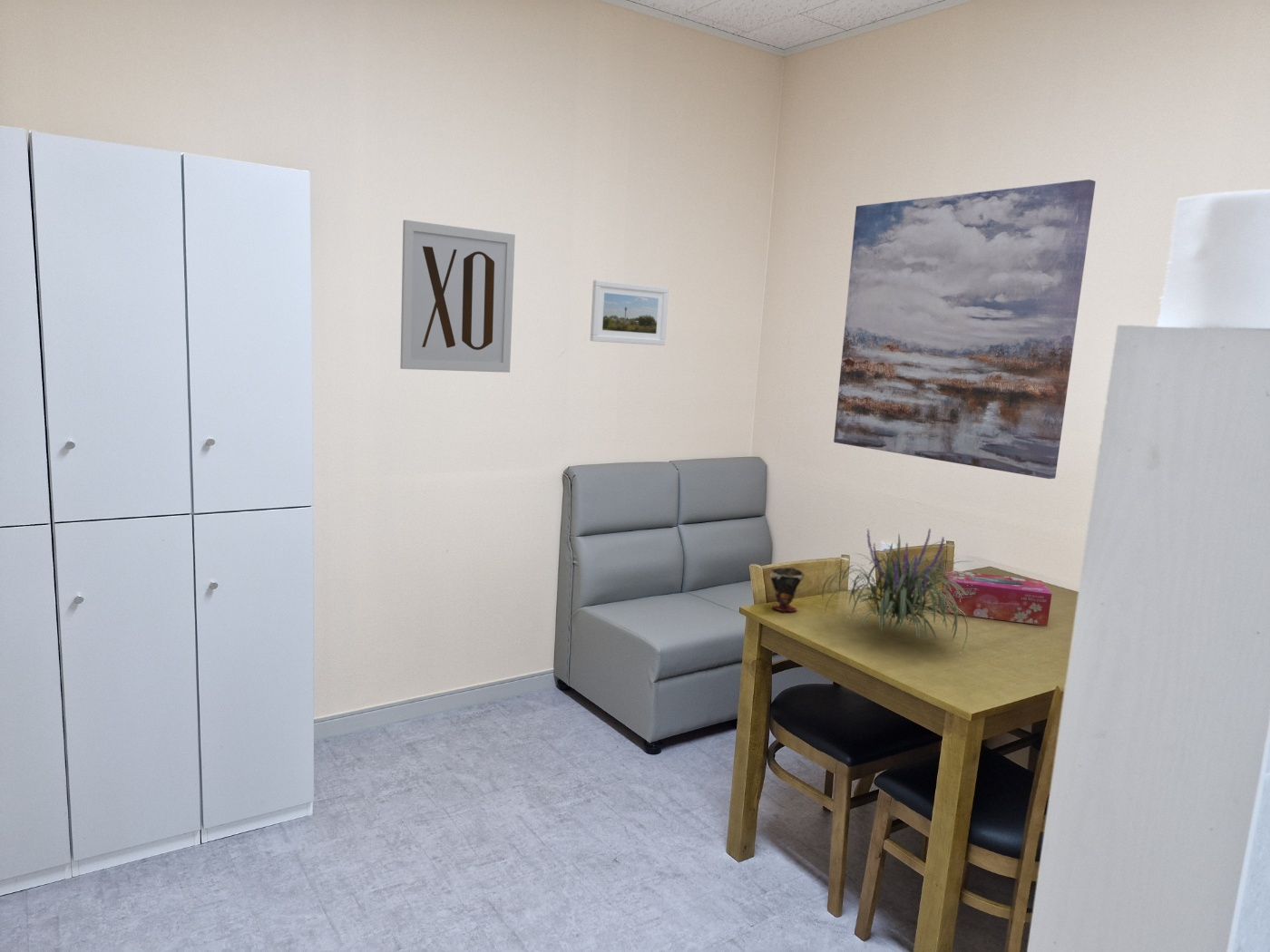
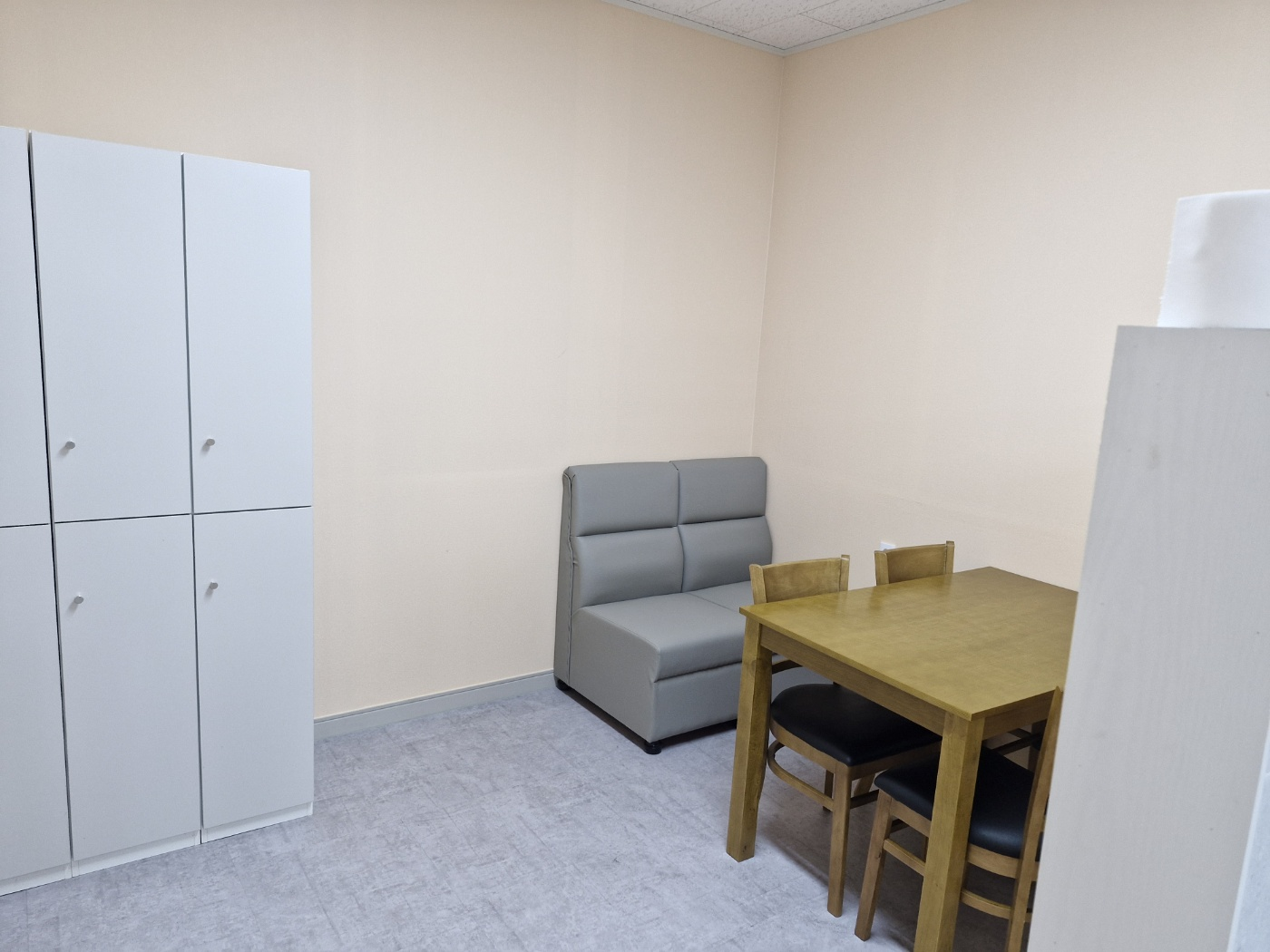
- cup [769,566,805,613]
- wall art [833,179,1097,480]
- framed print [590,279,669,346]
- wall art [399,219,516,374]
- tissue box [941,568,1052,627]
- plant [821,528,976,651]
